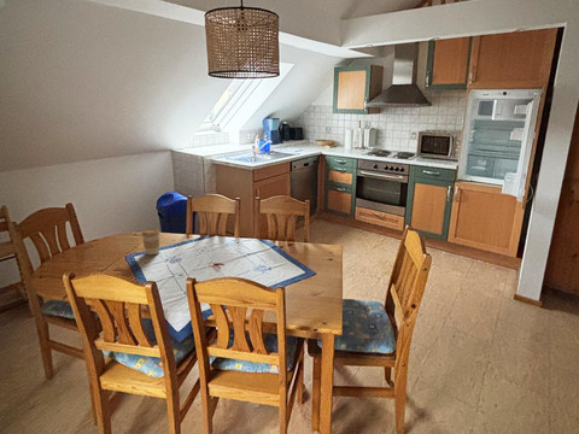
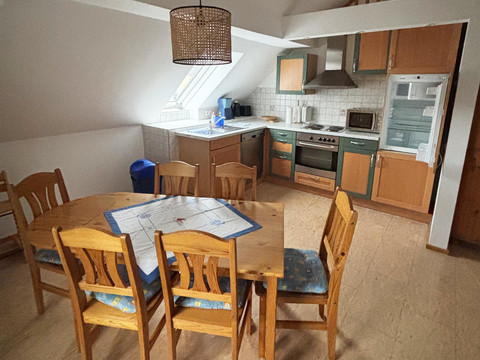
- coffee cup [140,227,162,256]
